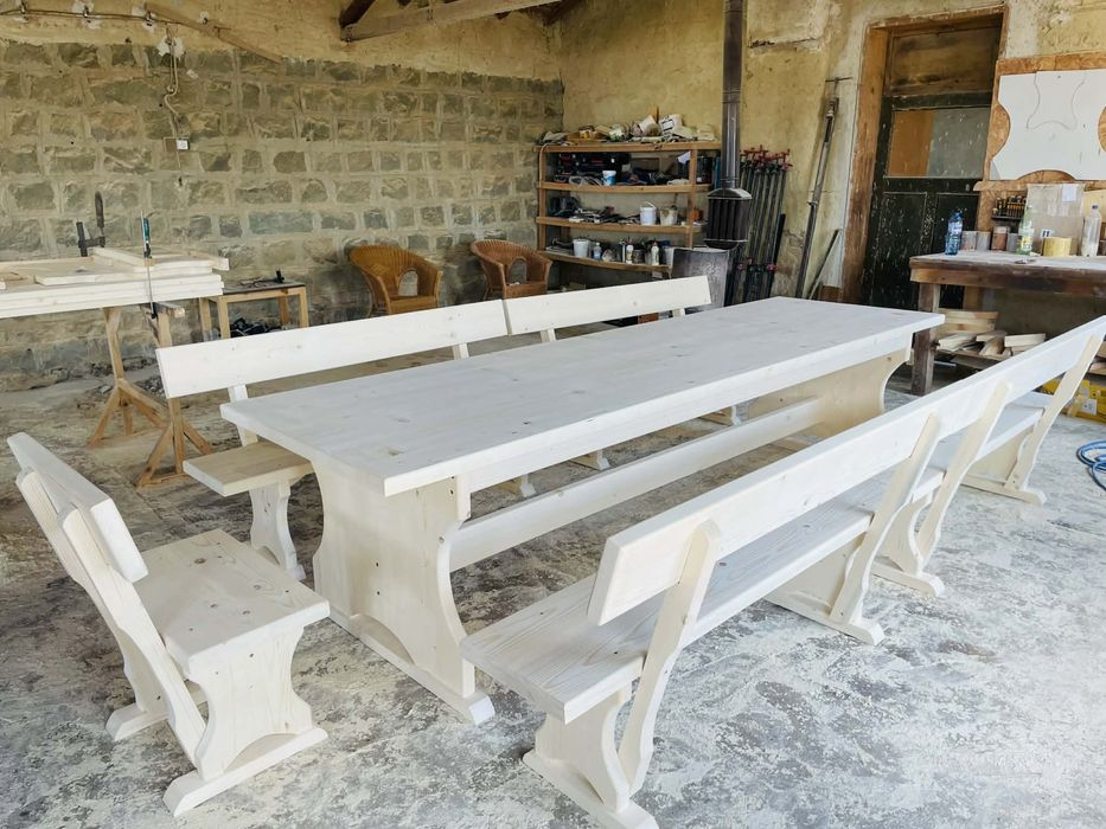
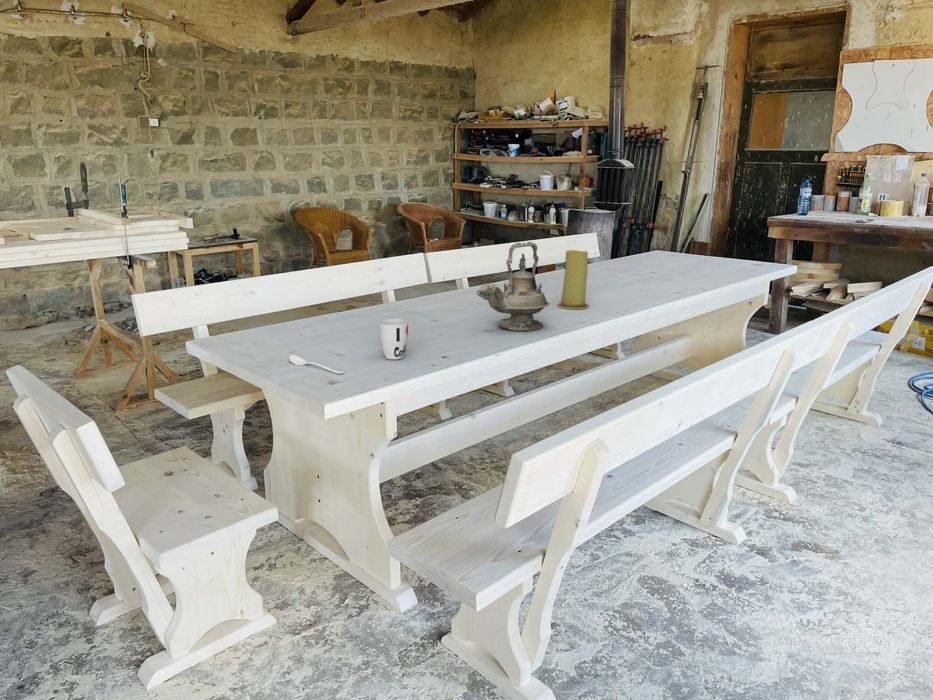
+ cup [378,318,409,360]
+ candle [557,249,590,310]
+ spoon [289,354,345,375]
+ teapot [475,241,550,332]
